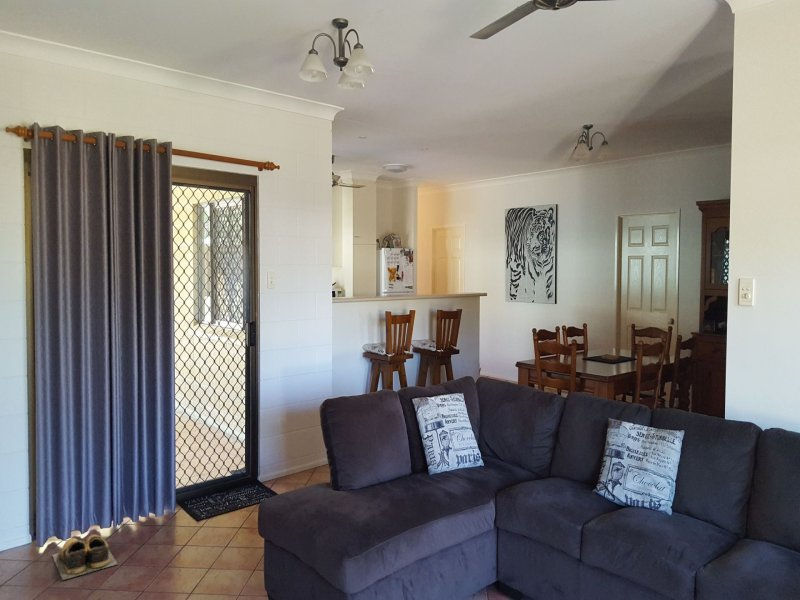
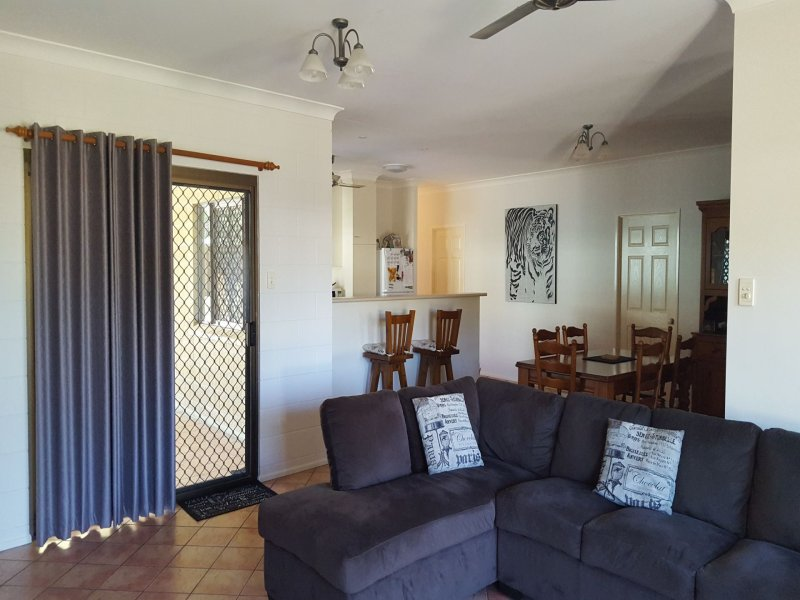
- shoes [51,533,119,581]
